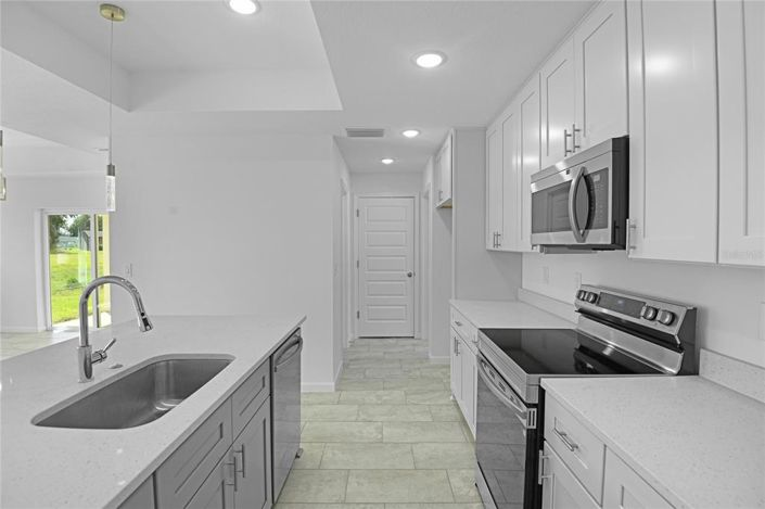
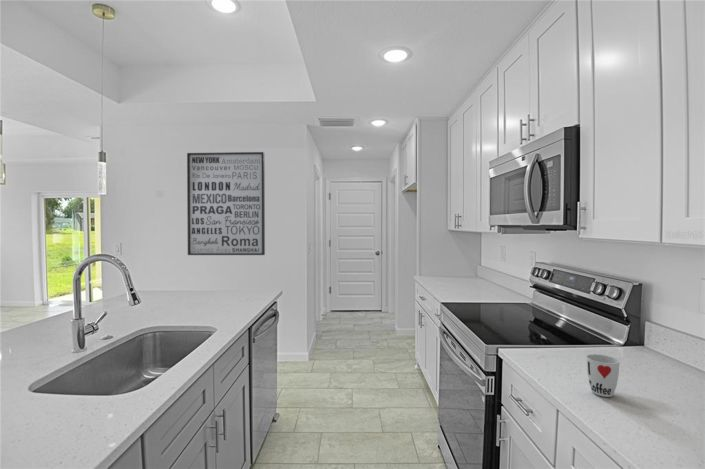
+ cup [585,353,621,398]
+ wall art [186,151,266,256]
